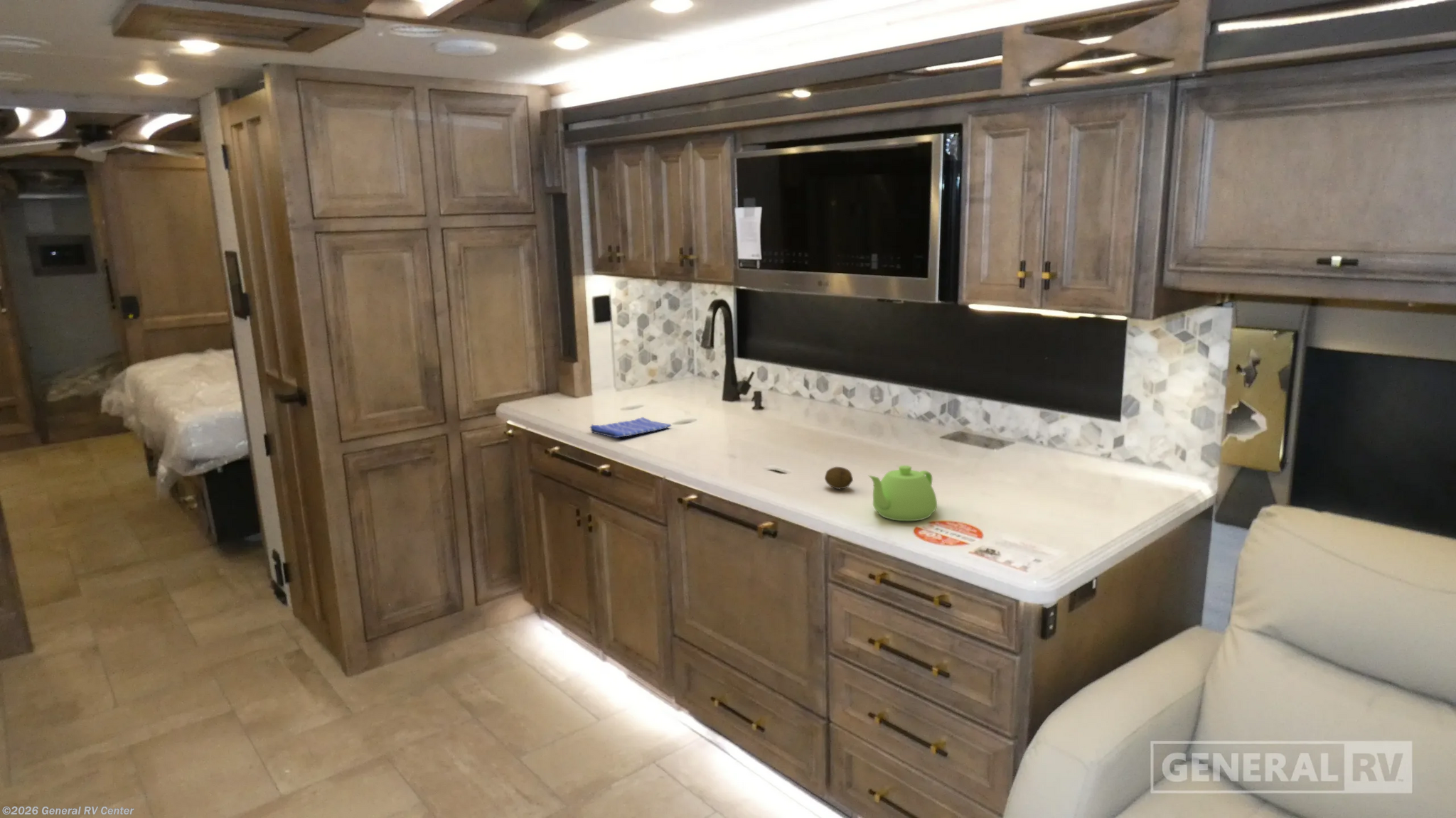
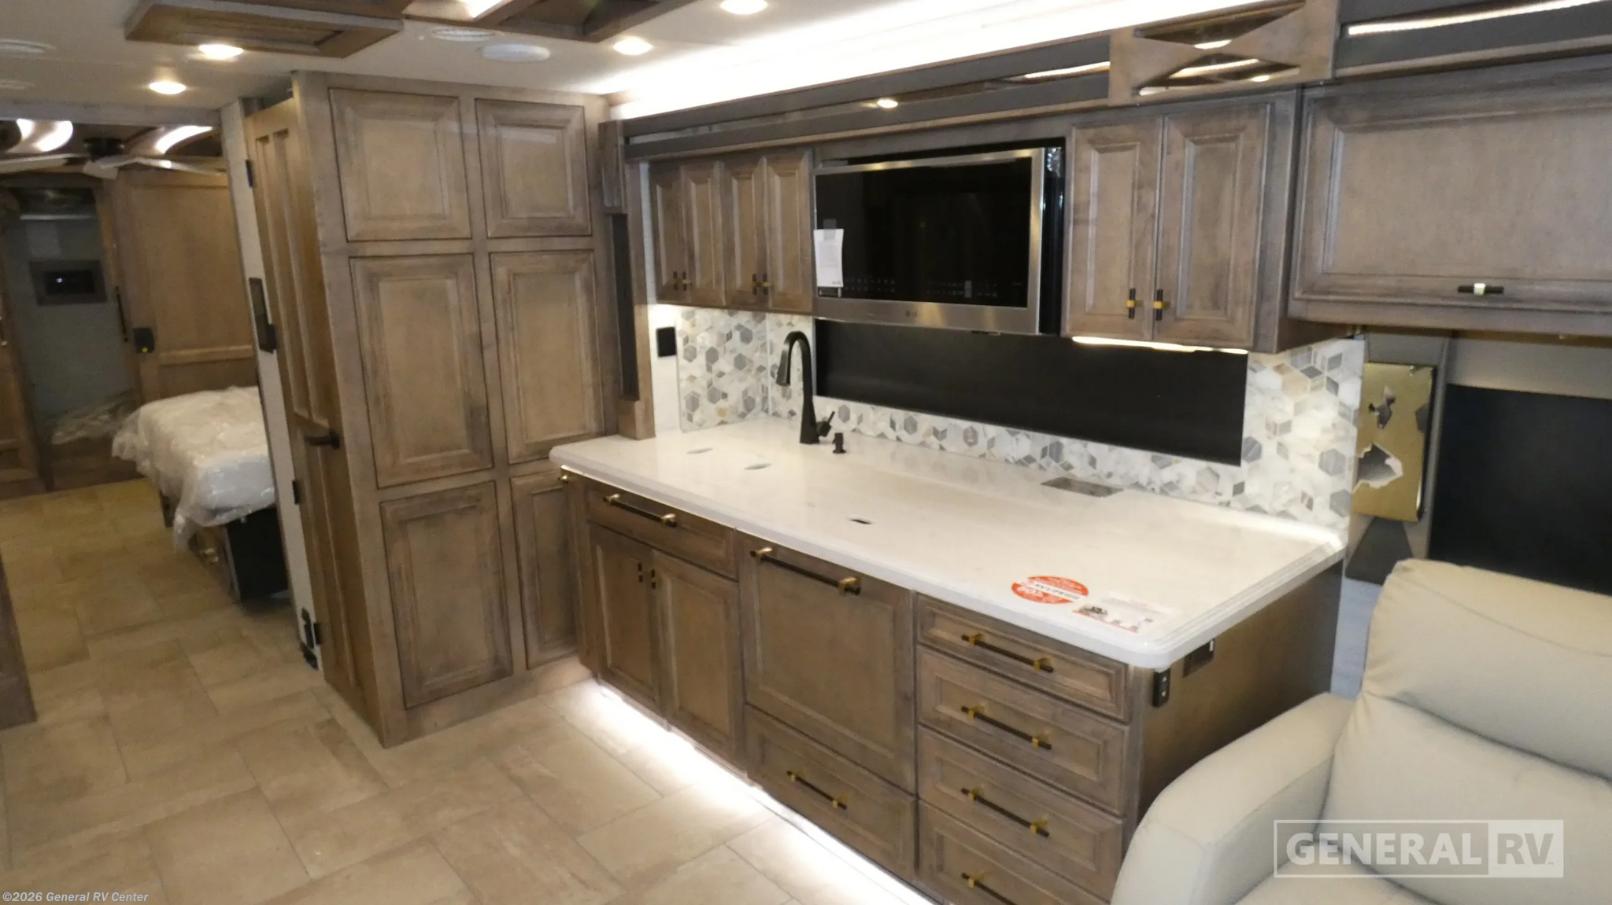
- fruit [824,466,854,490]
- dish towel [589,416,672,438]
- teapot [868,465,938,522]
